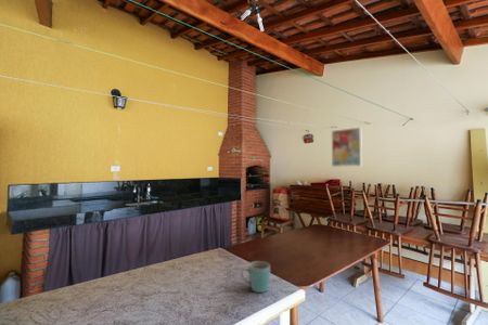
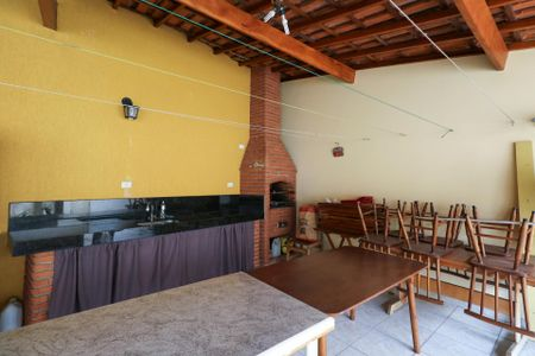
- wall art [331,126,363,168]
- mug [240,260,271,294]
